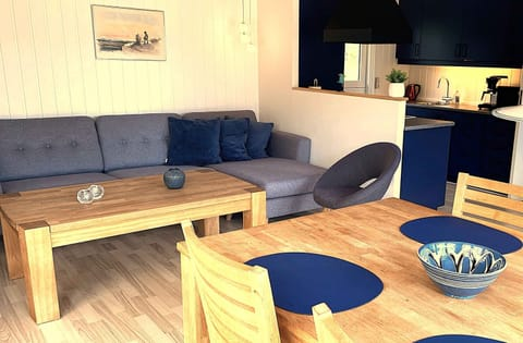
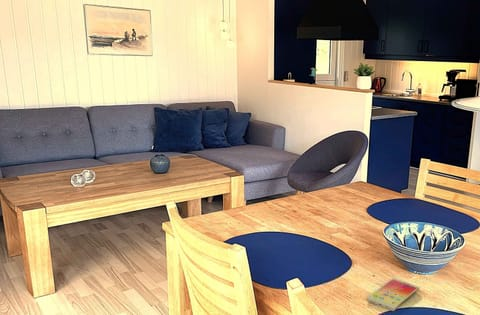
+ smartphone [366,277,420,312]
